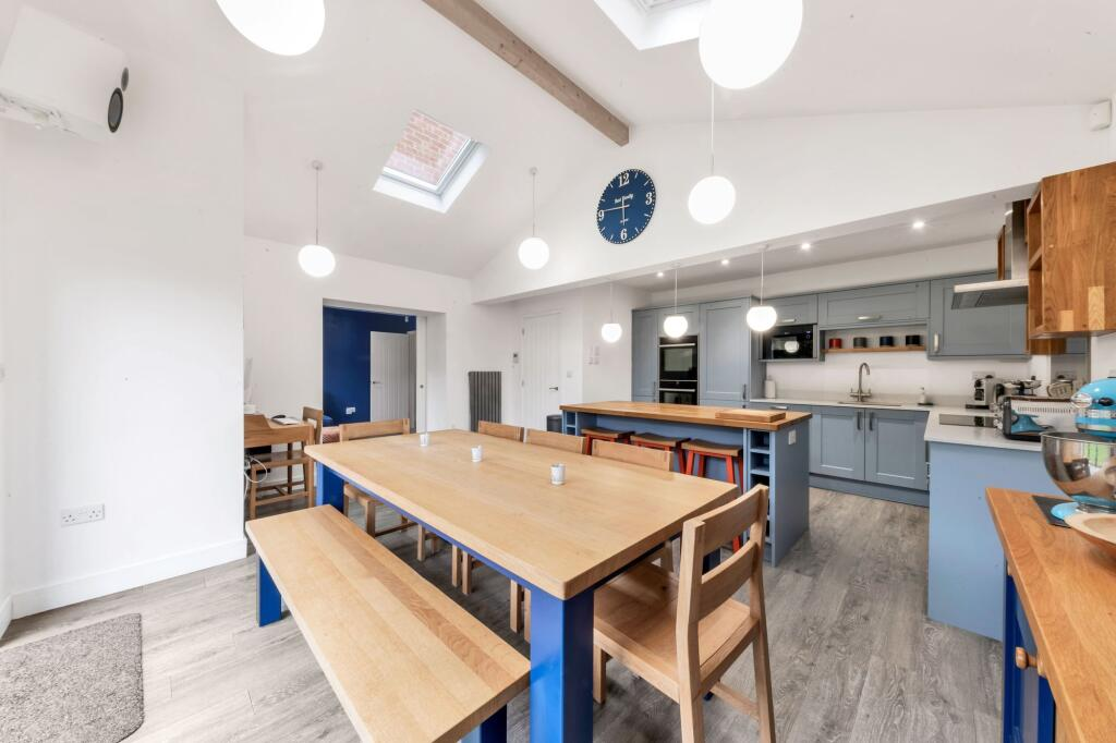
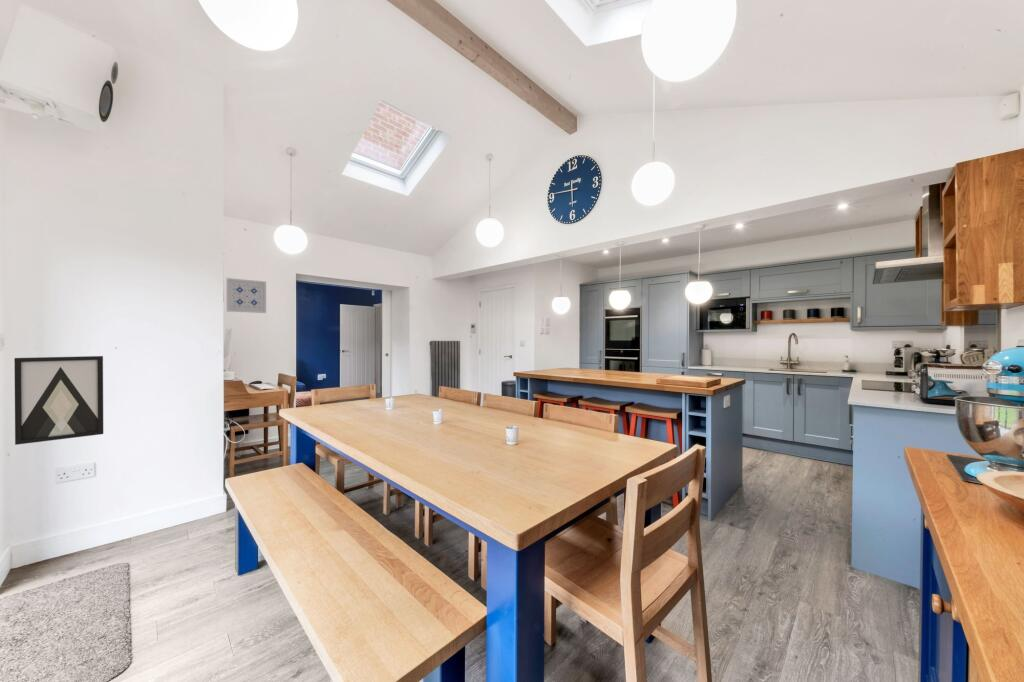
+ wall art [13,355,104,446]
+ wall art [226,277,267,314]
